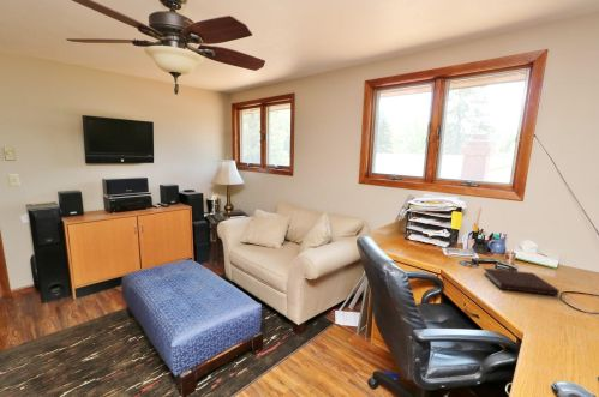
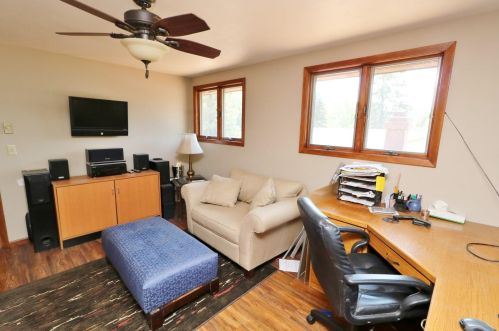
- notebook [483,267,561,296]
